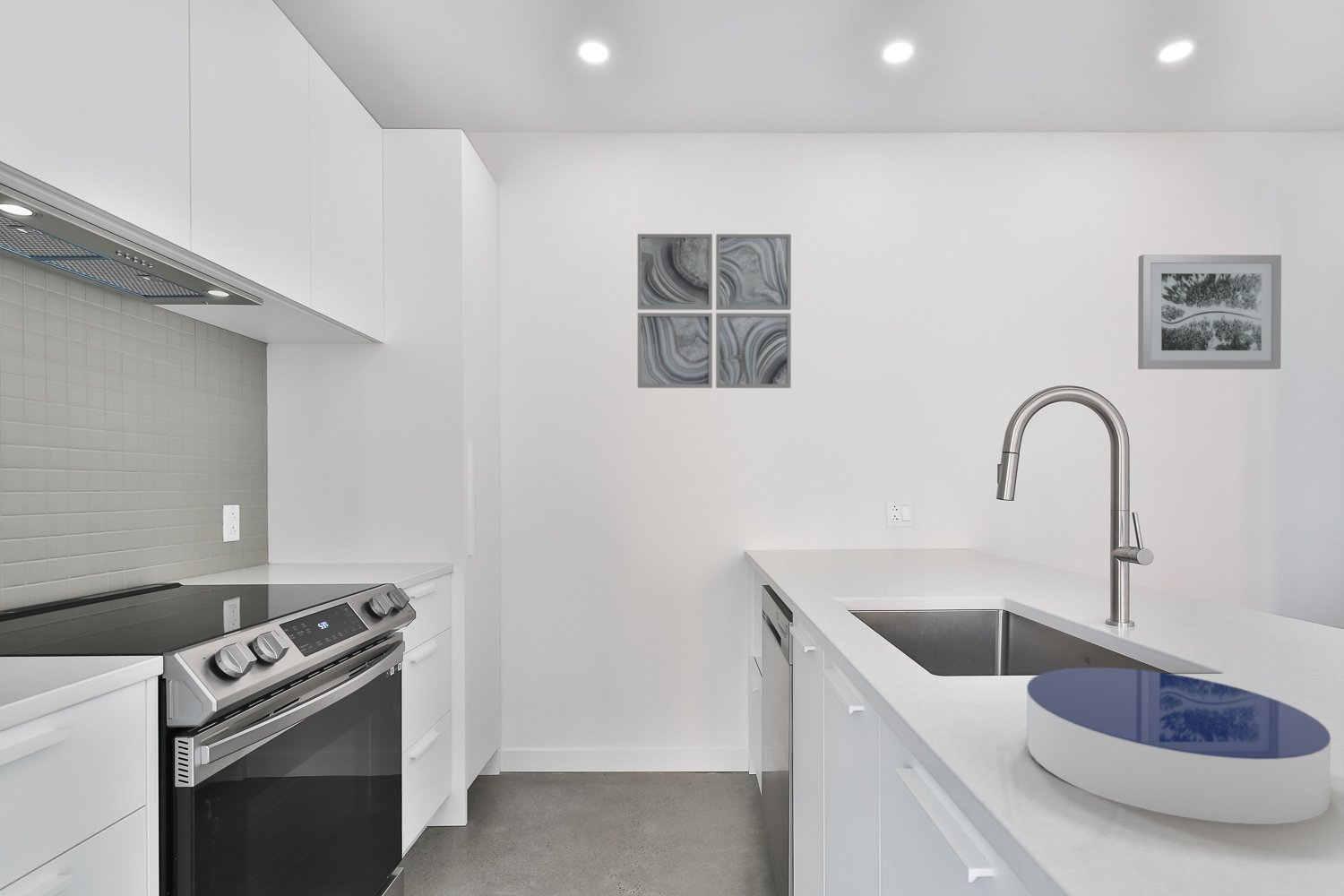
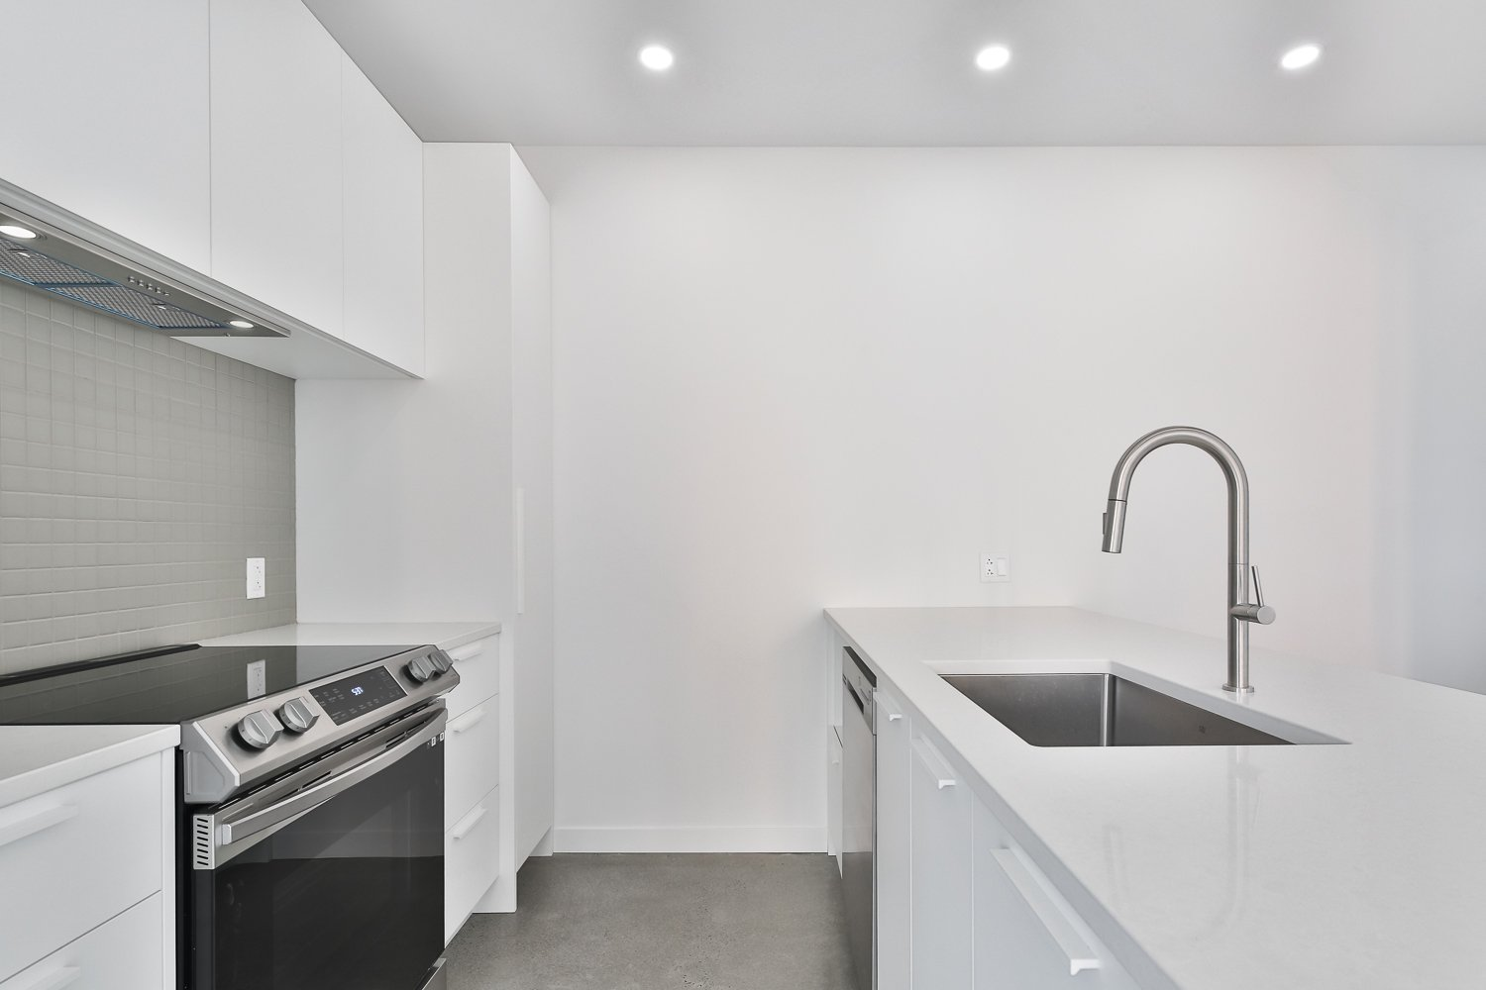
- wall art [1137,254,1282,370]
- wall art [637,233,792,389]
- coaster [1026,667,1331,825]
